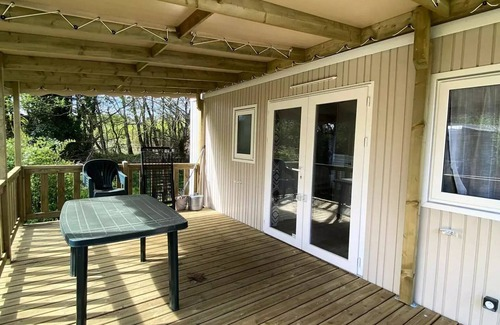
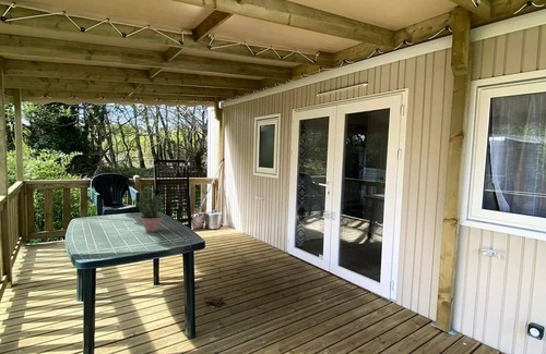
+ potted plant [134,187,164,233]
